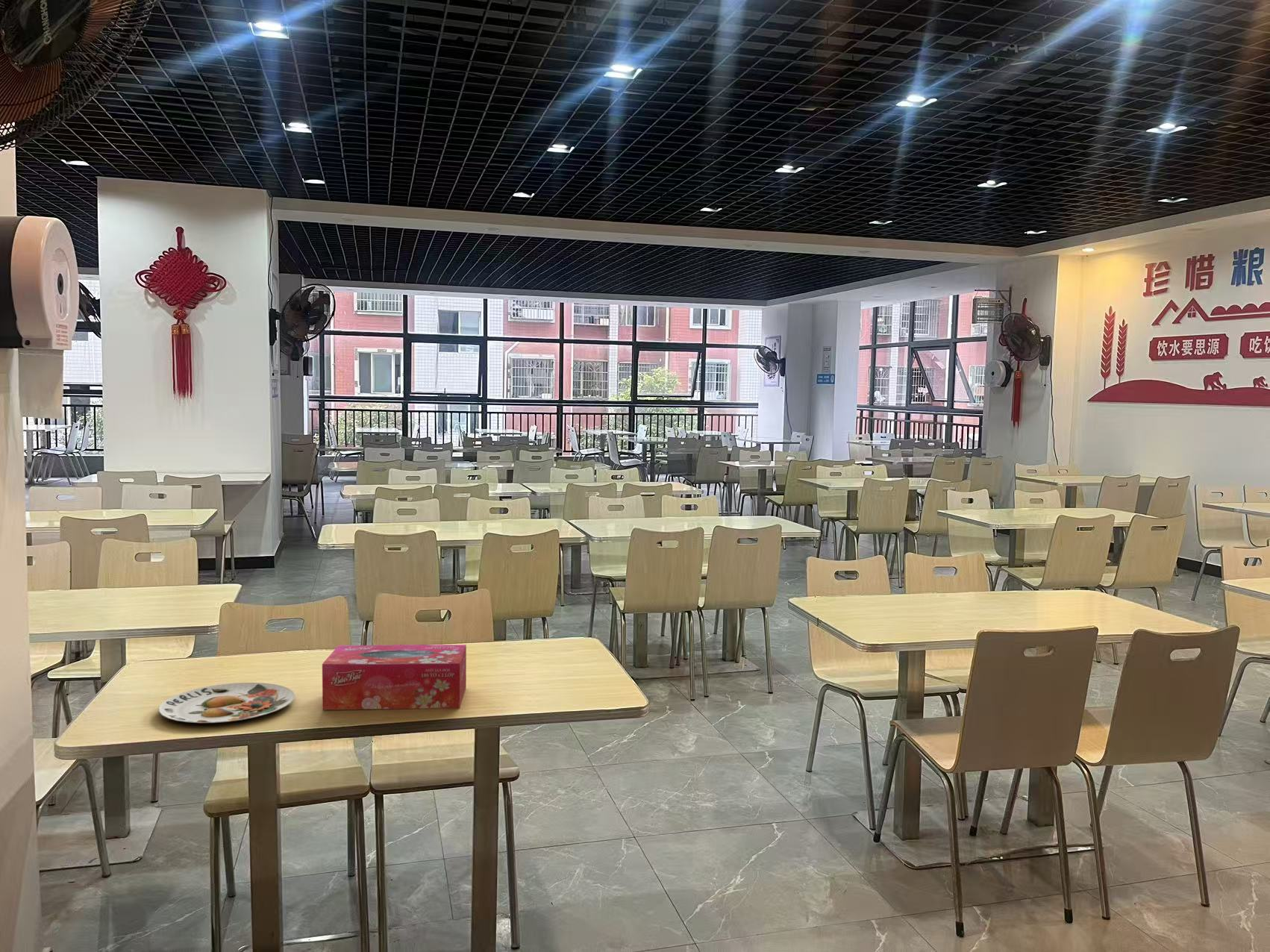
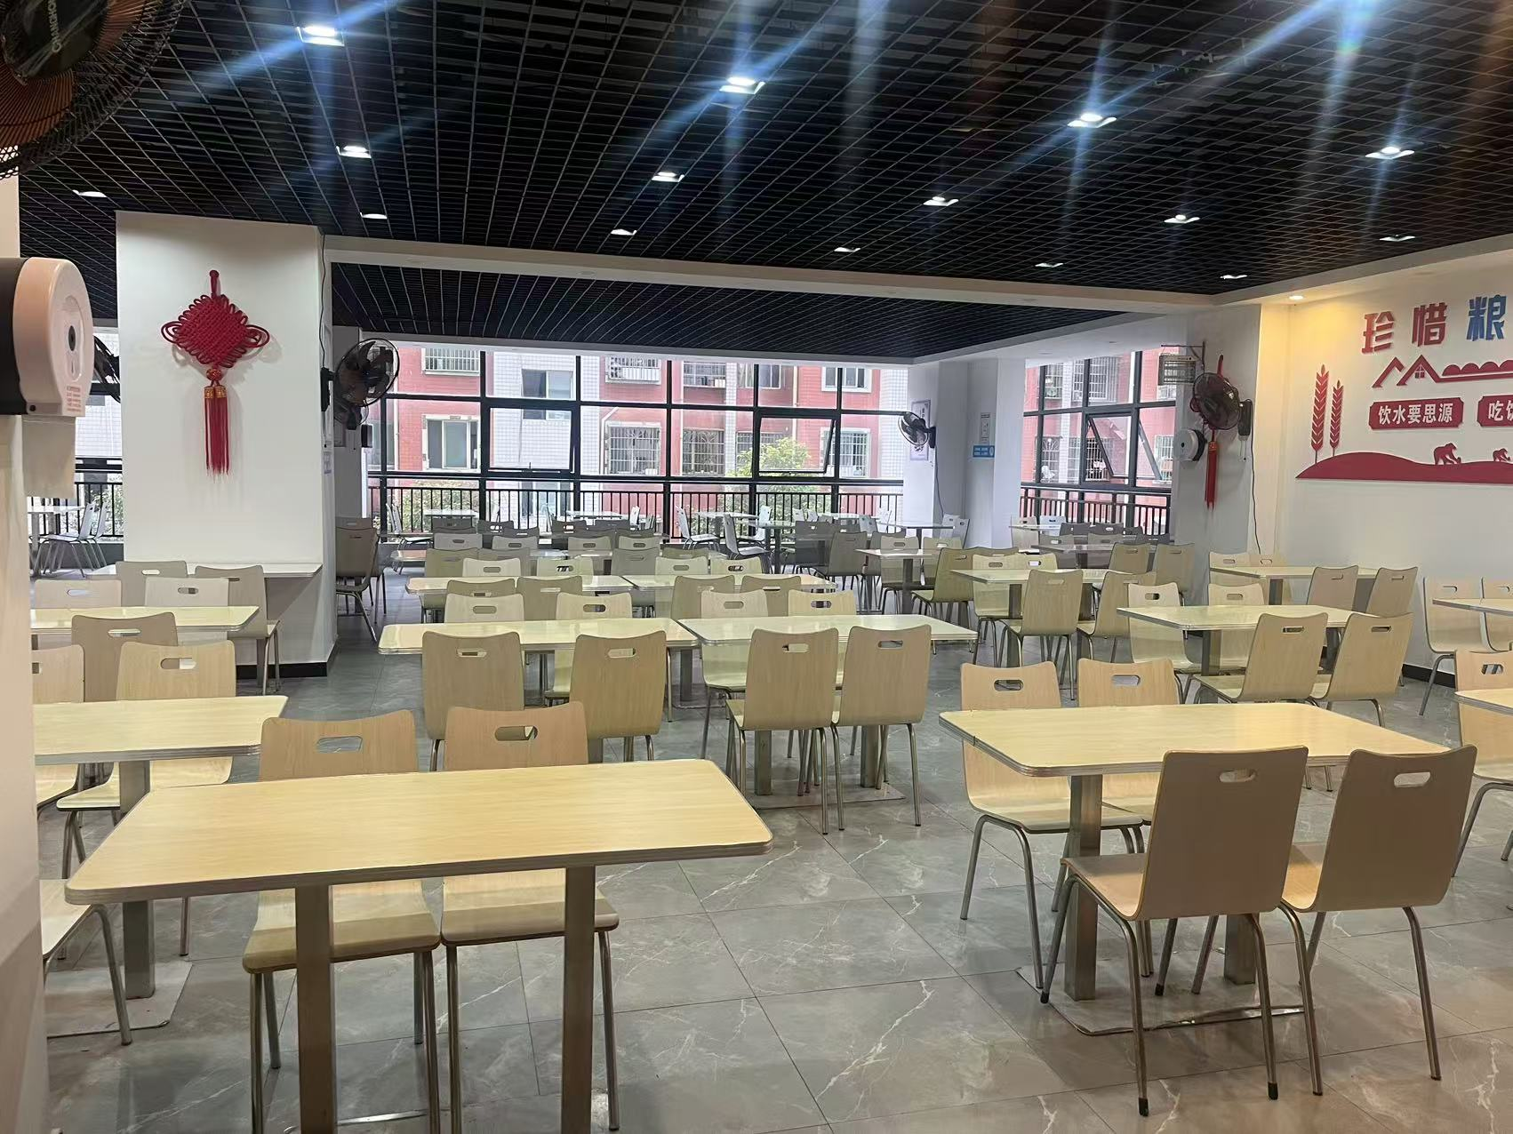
- tissue box [322,644,467,710]
- plate [158,682,295,724]
